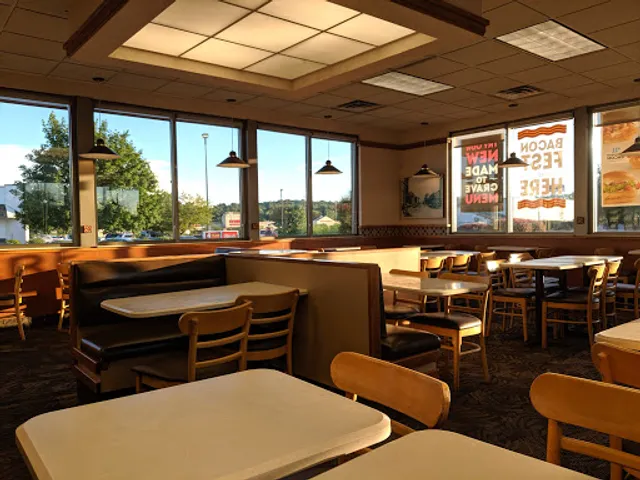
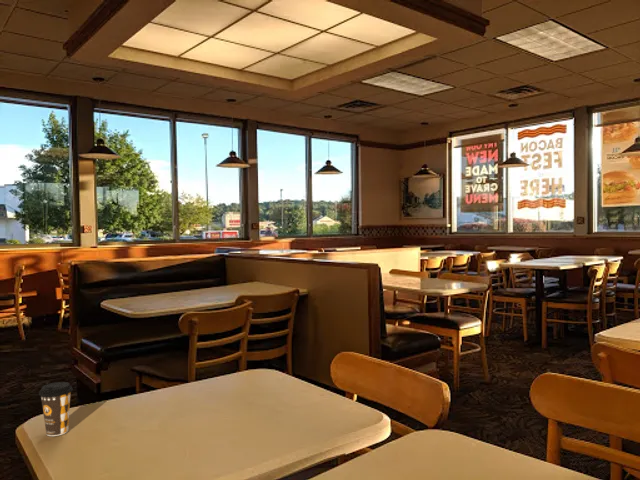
+ coffee cup [38,381,74,437]
